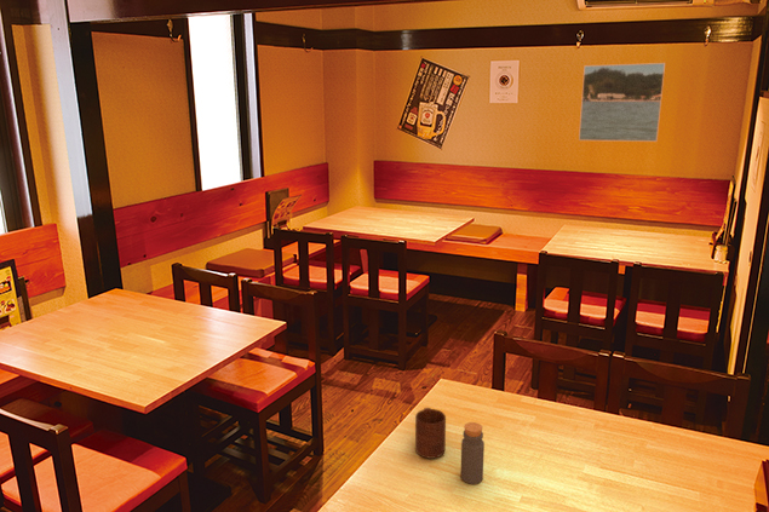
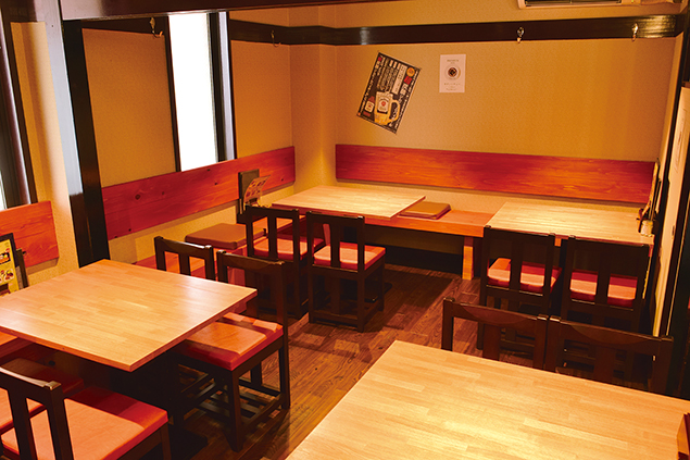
- bottle [459,421,486,485]
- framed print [578,62,666,143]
- cup [414,407,447,460]
